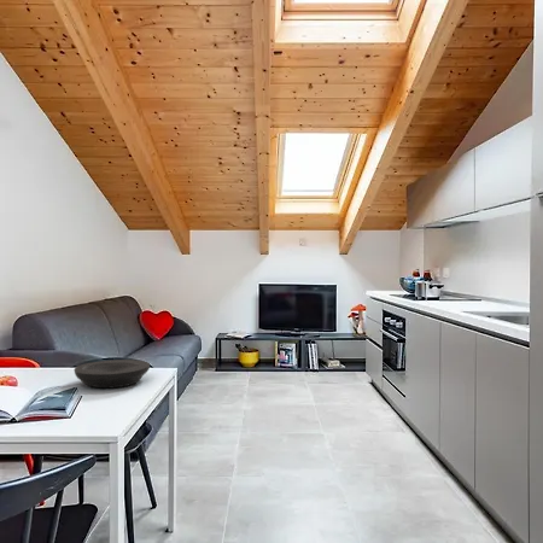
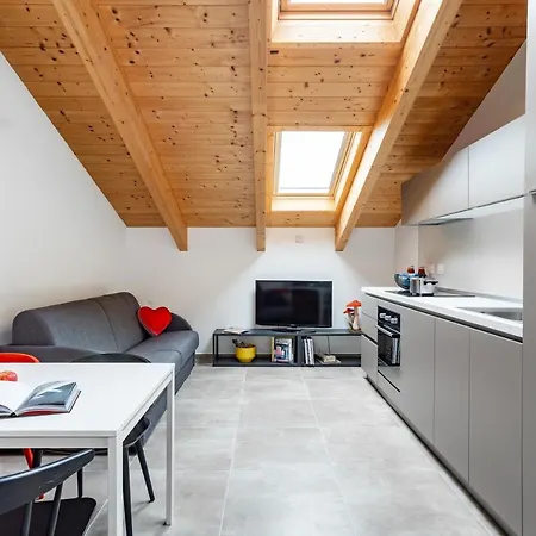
- plate [74,358,151,390]
